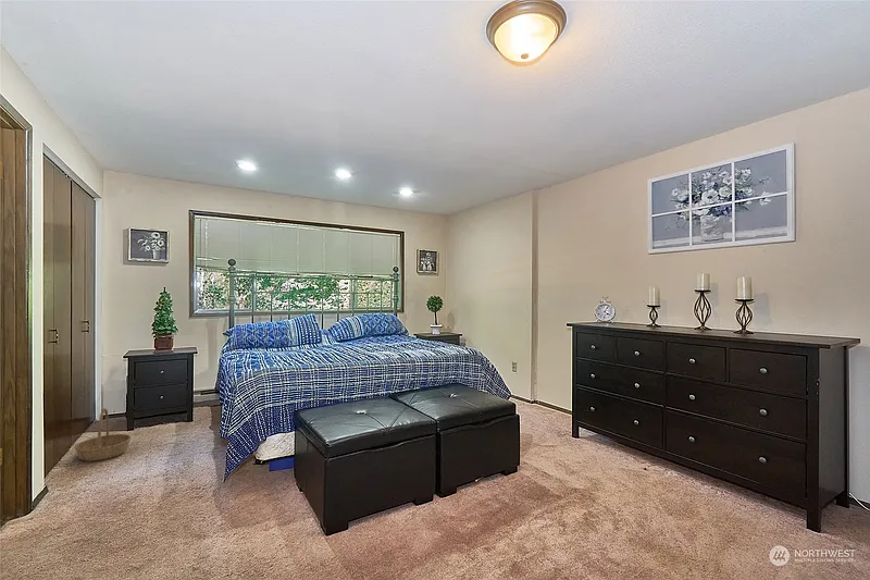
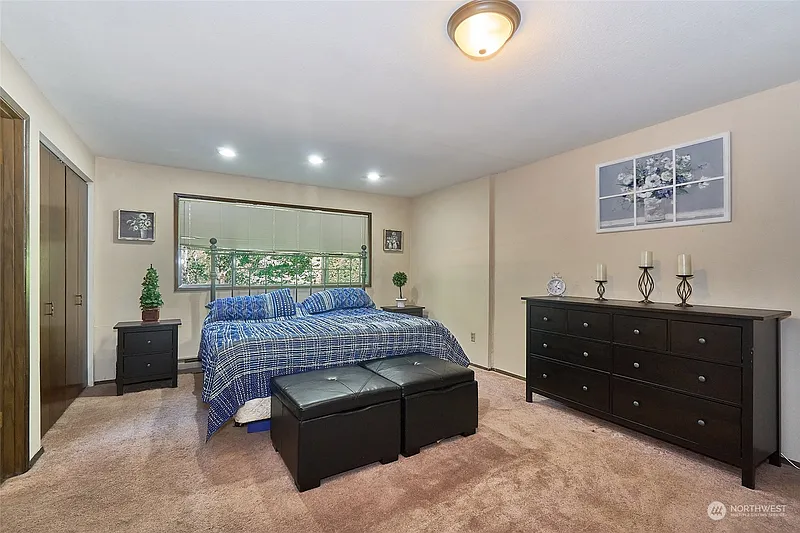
- basket [74,407,133,462]
